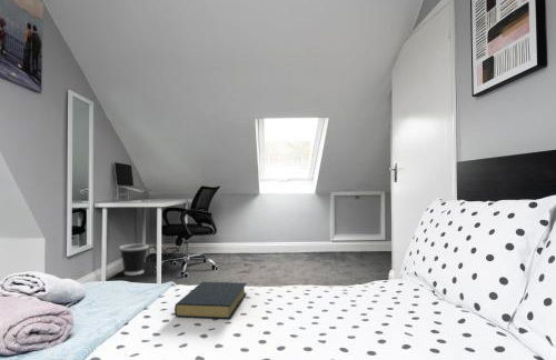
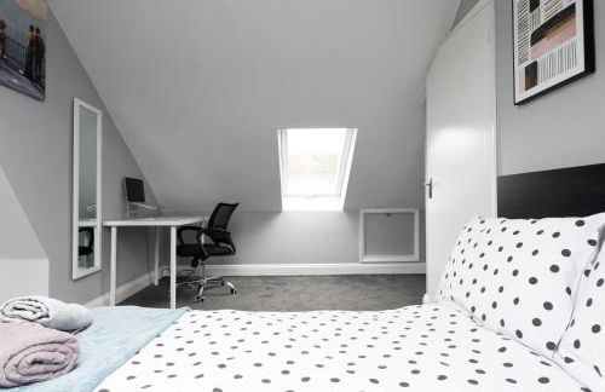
- hardback book [173,281,248,320]
- wastebasket [119,243,150,276]
